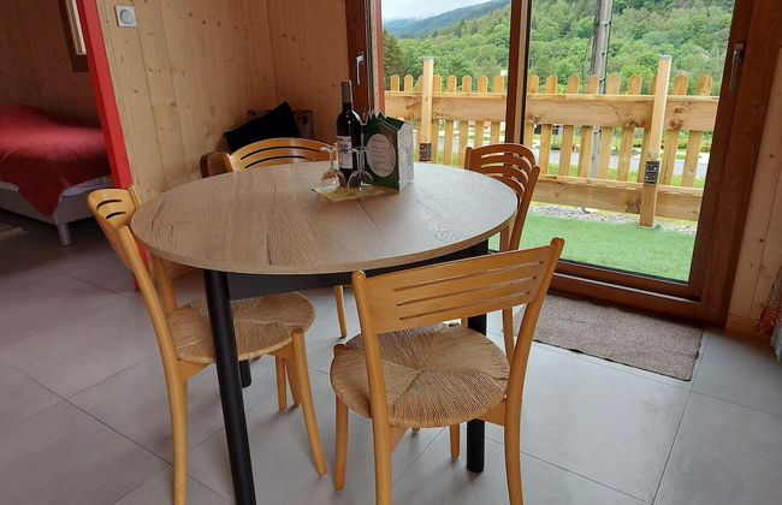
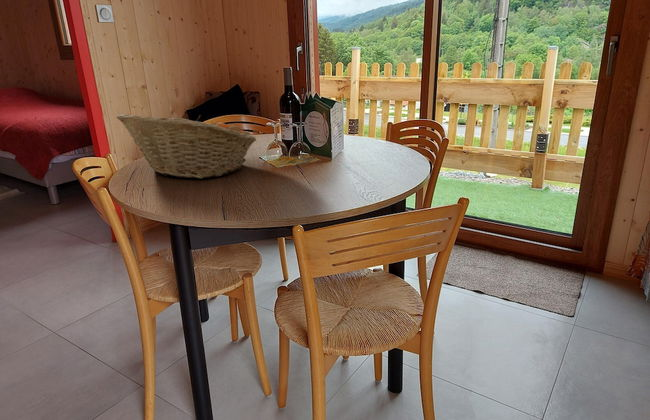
+ fruit basket [116,113,257,179]
